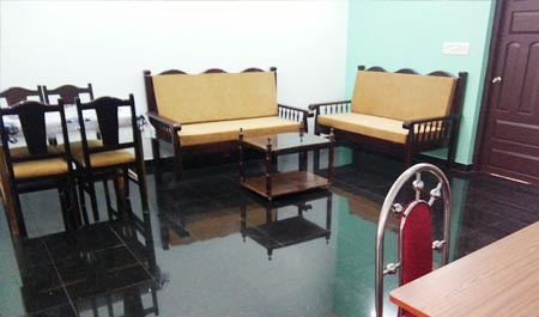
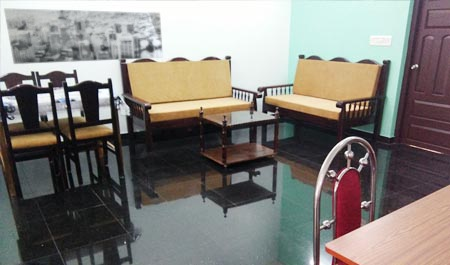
+ wall art [3,7,164,65]
